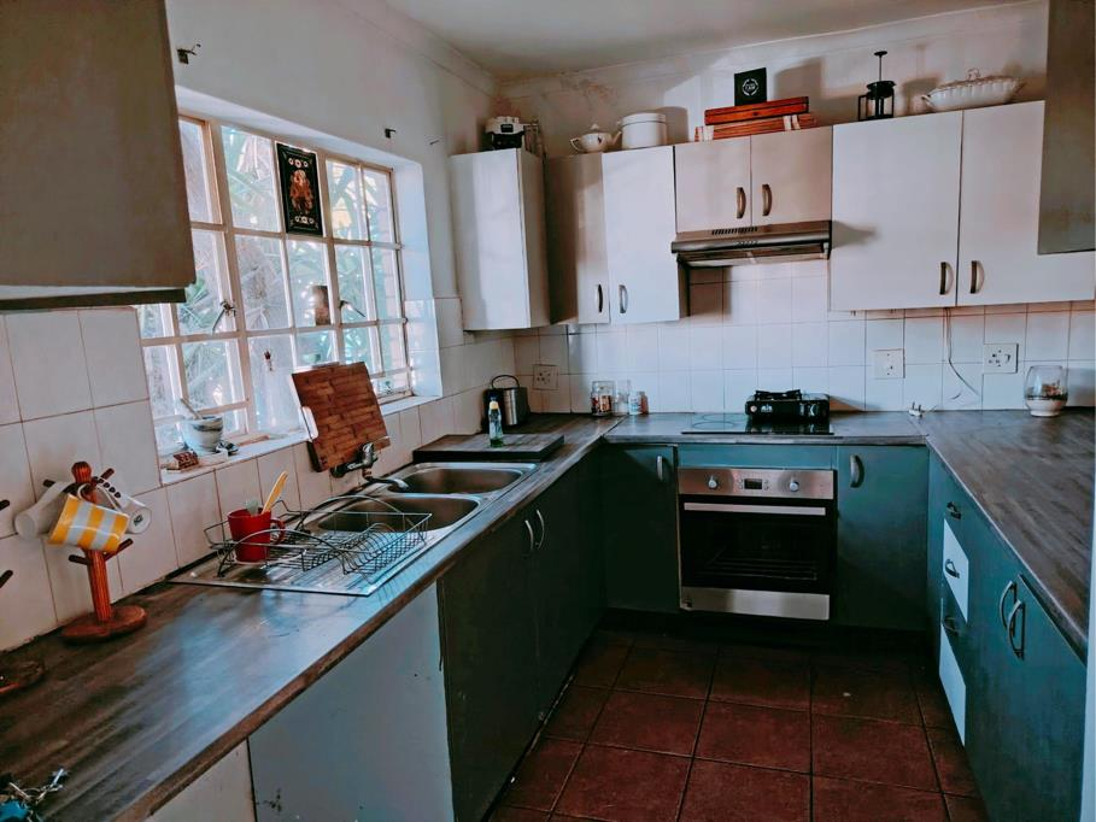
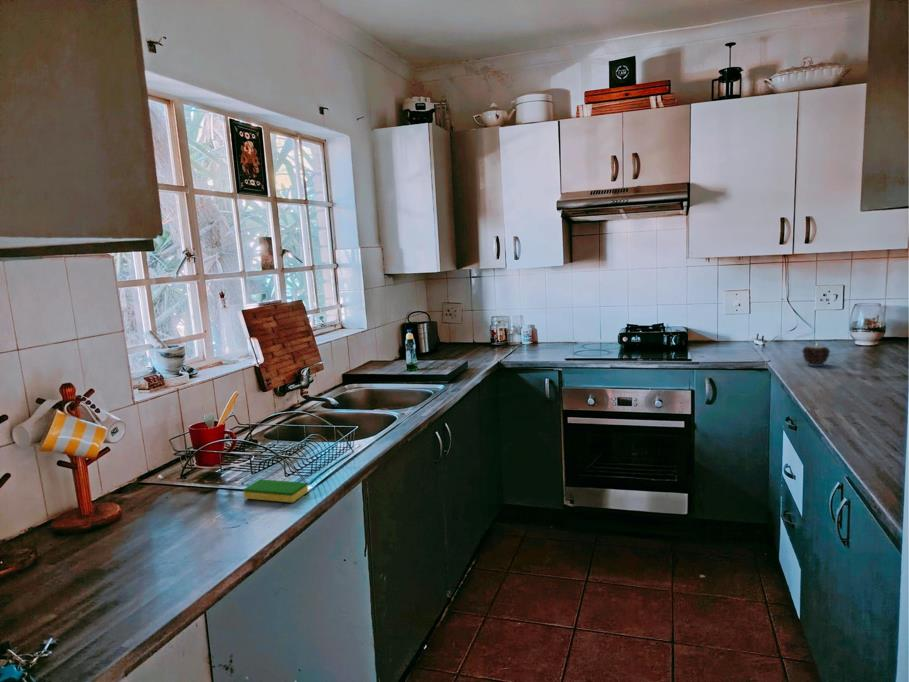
+ dish sponge [242,478,309,503]
+ candle [801,342,831,367]
